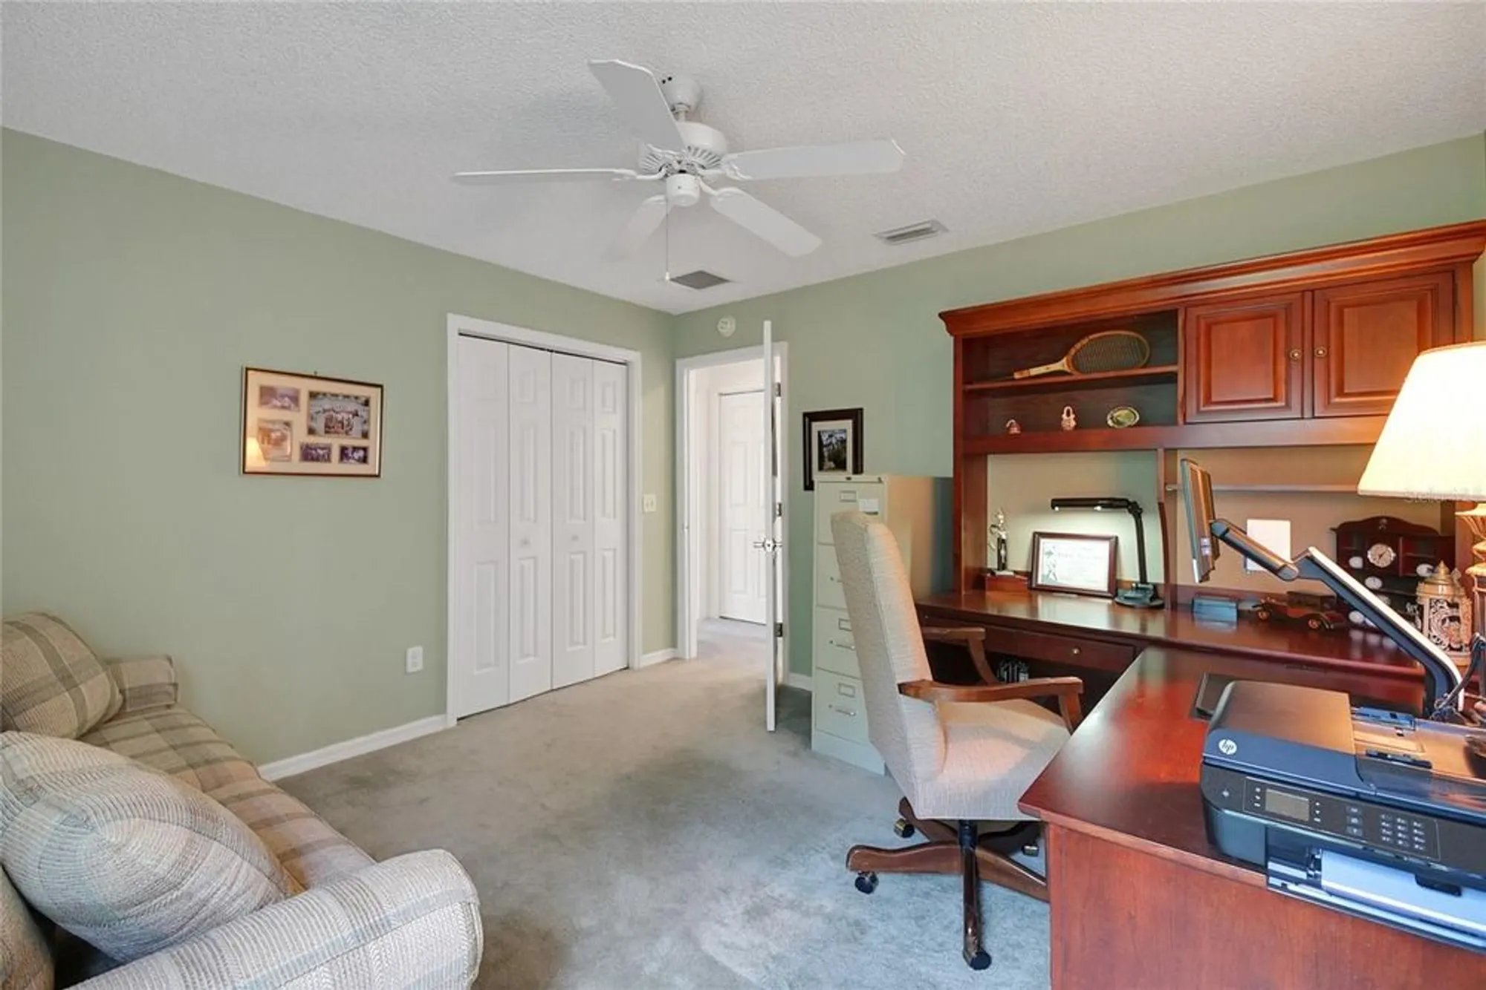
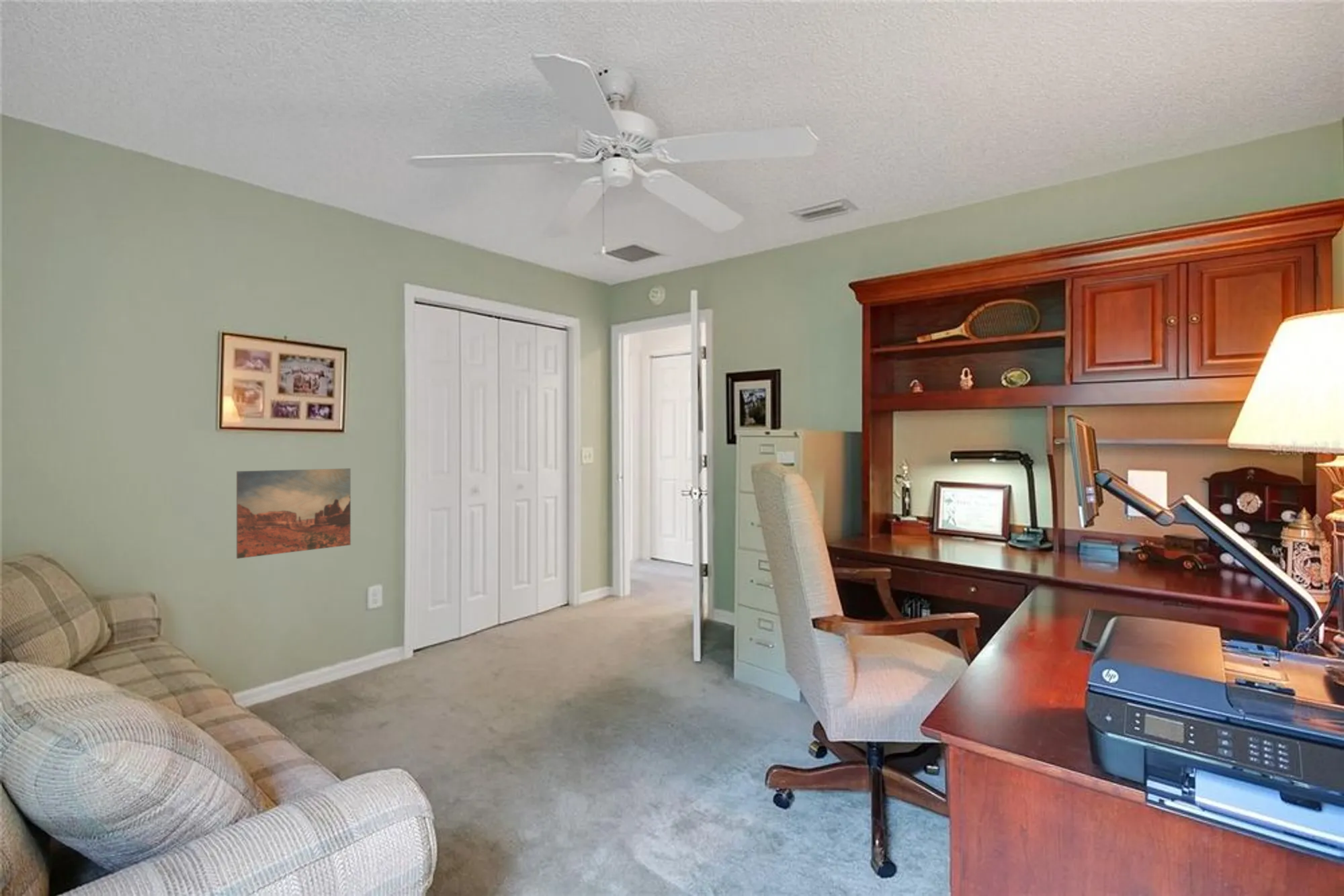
+ wall art [236,467,351,559]
